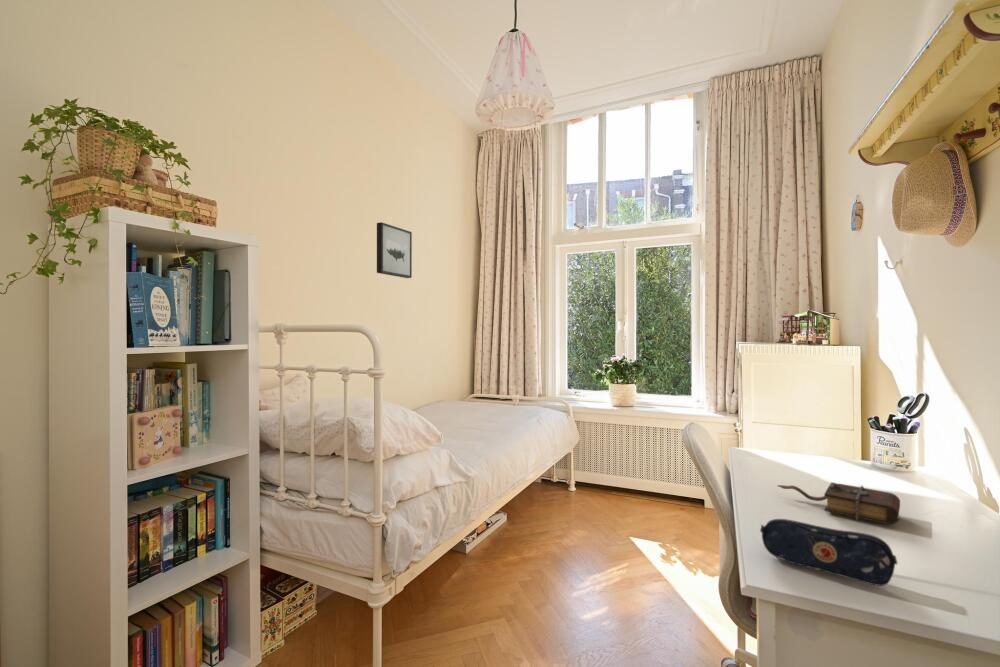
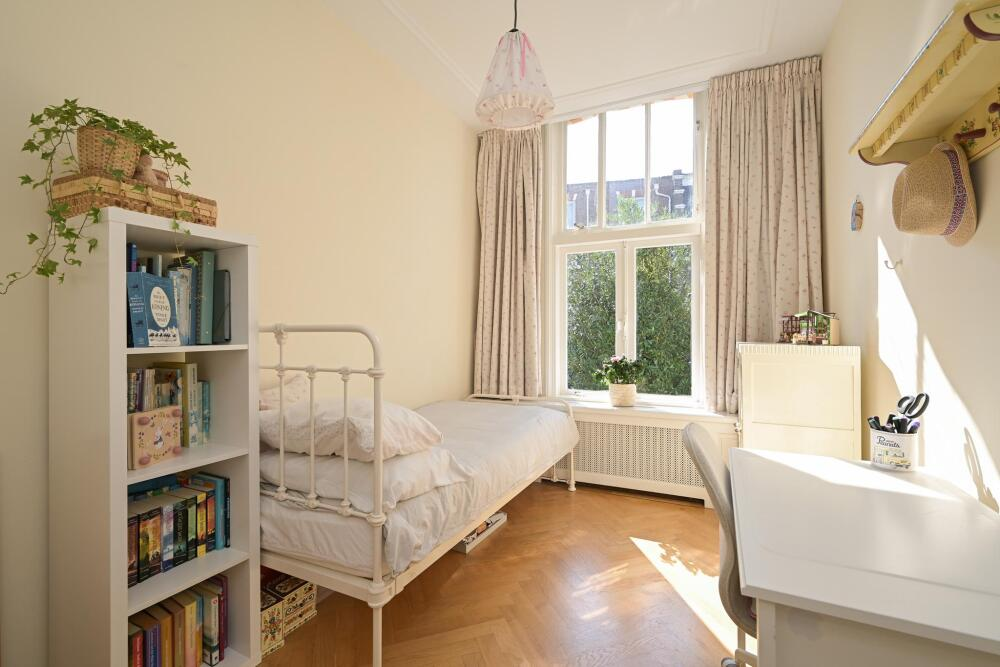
- wall art [376,221,413,279]
- book [776,481,901,525]
- pencil case [759,518,899,587]
